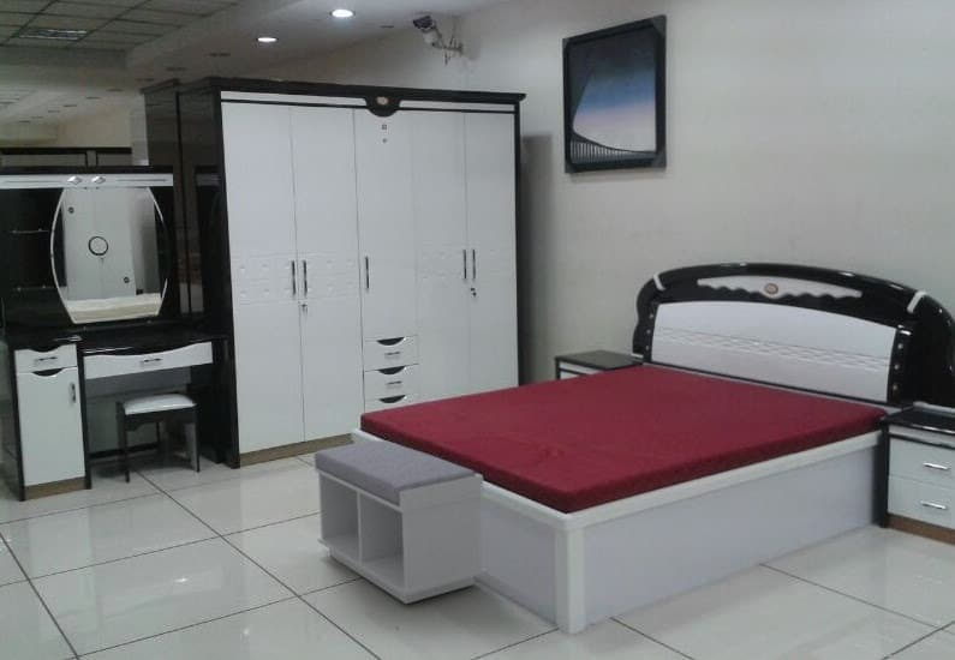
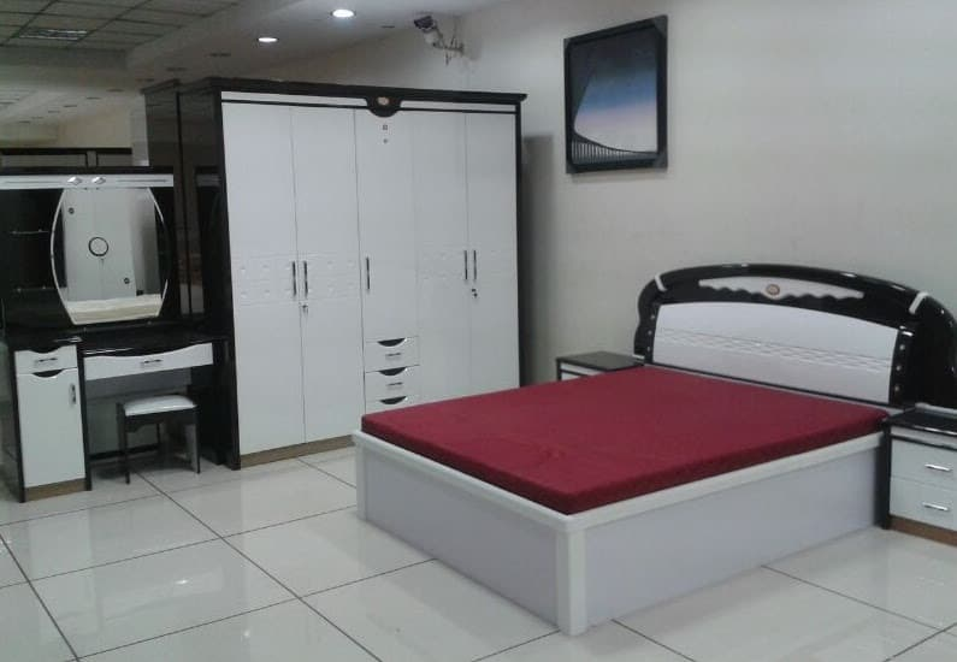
- bench [312,439,487,605]
